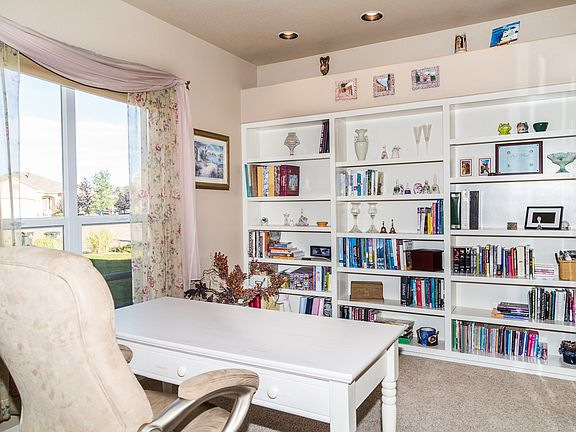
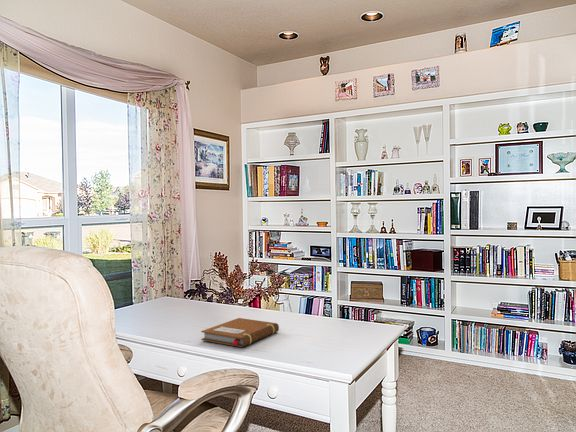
+ notebook [200,317,280,348]
